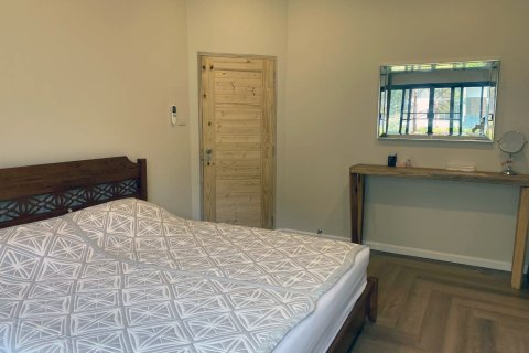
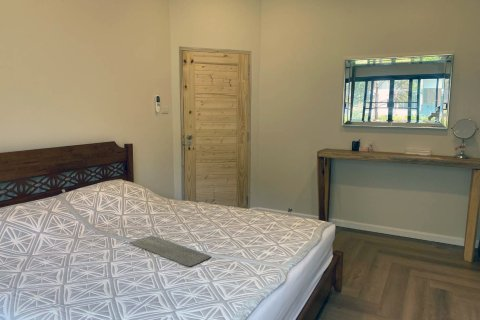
+ bath mat [129,235,211,267]
